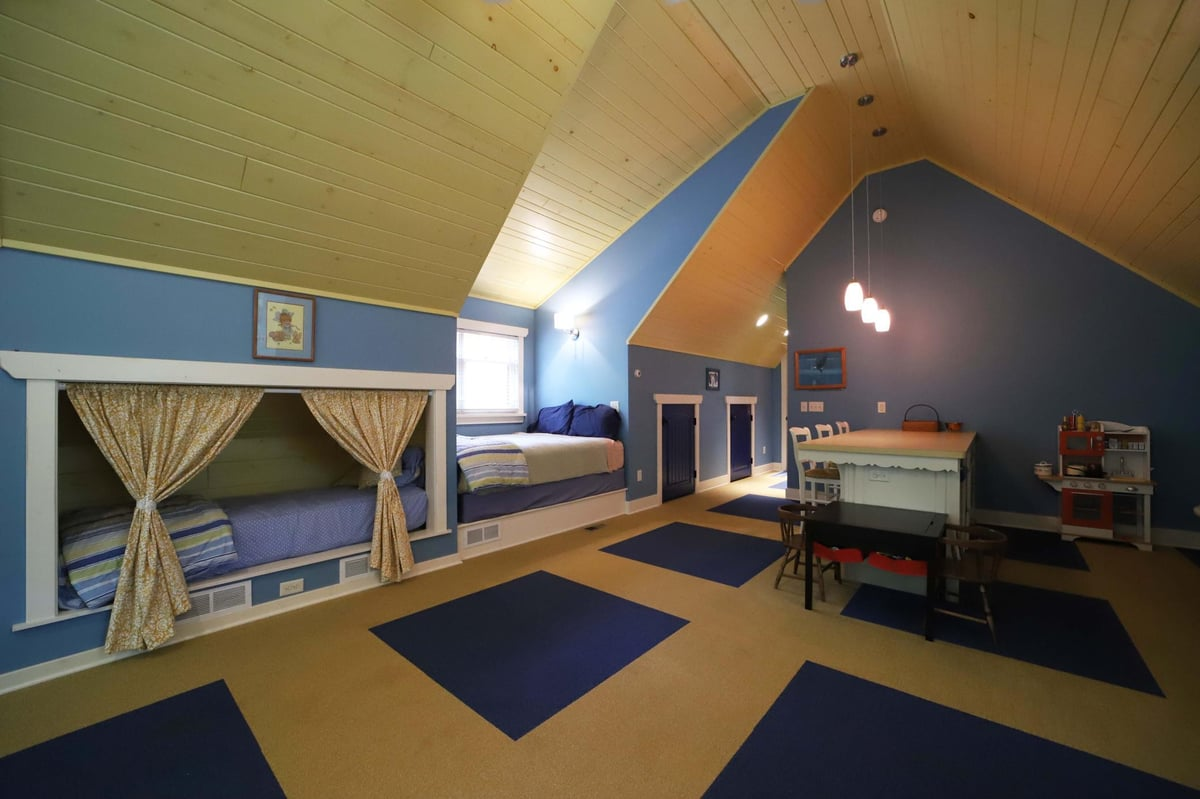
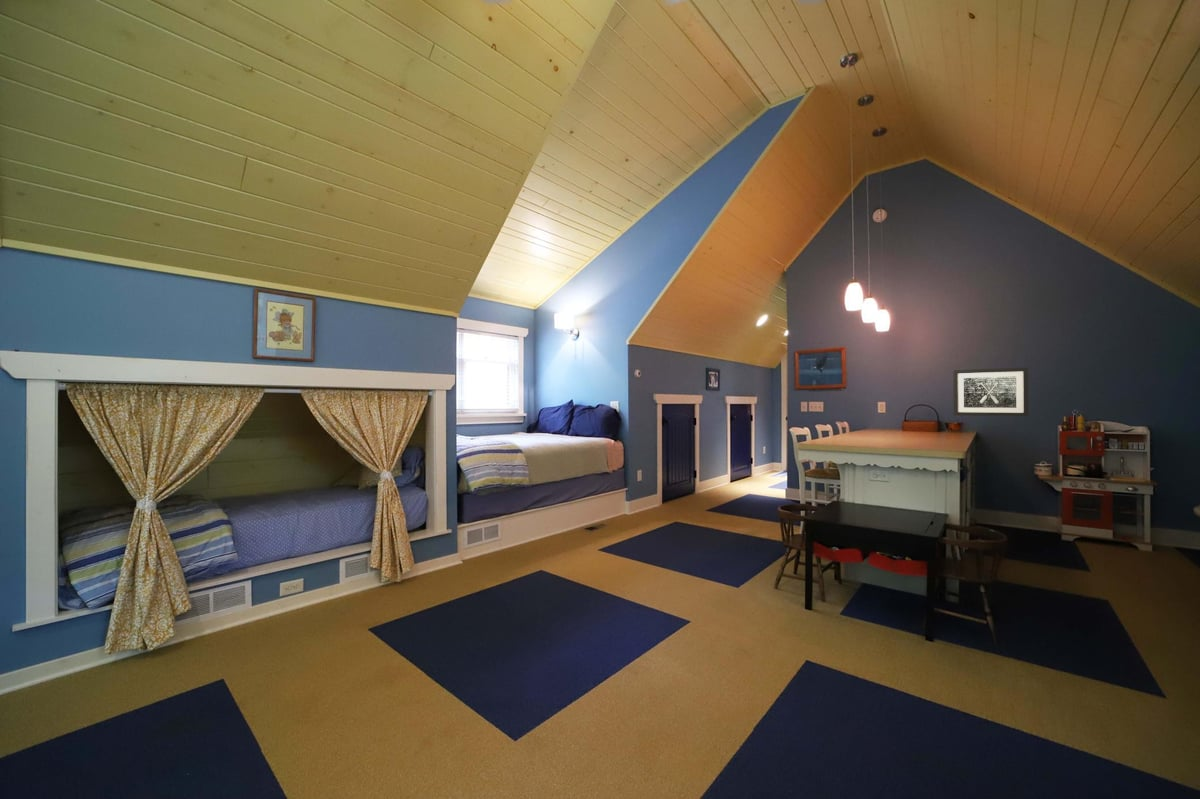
+ wall art [952,366,1029,417]
